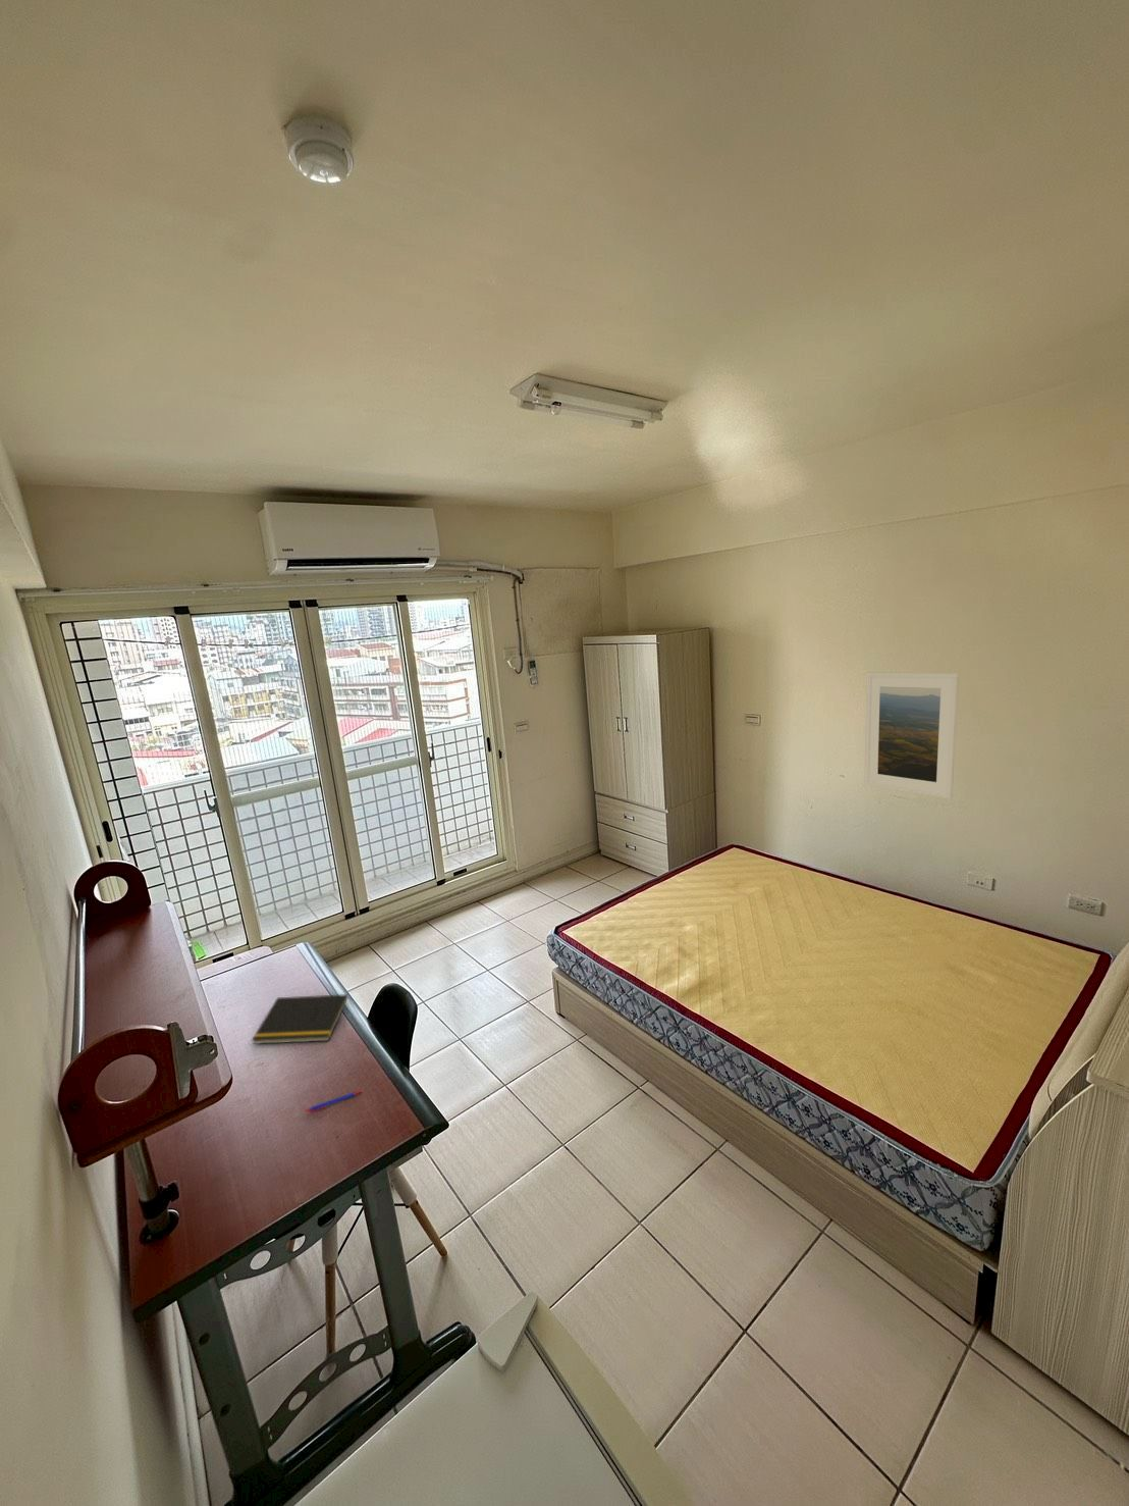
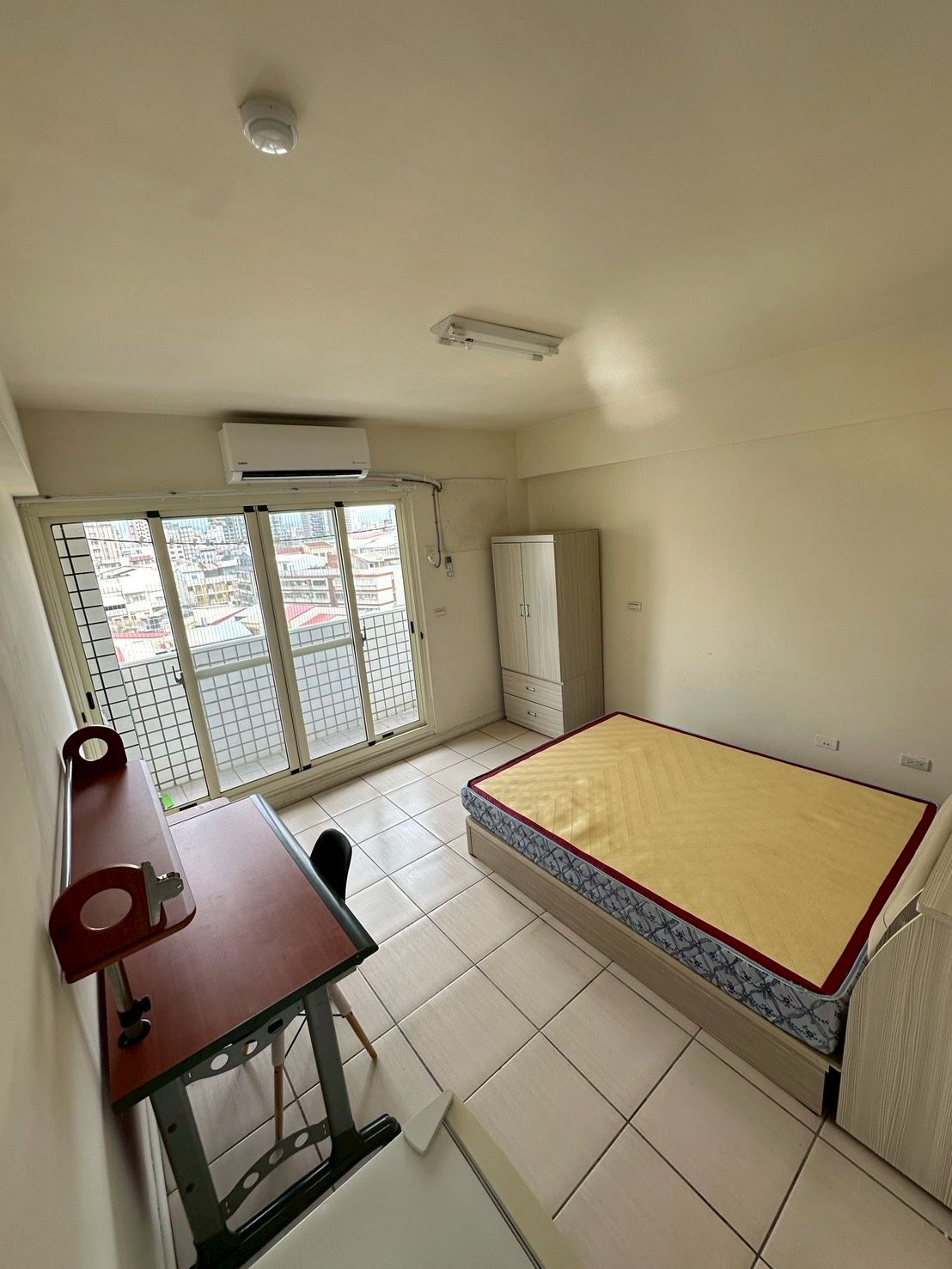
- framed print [863,671,959,800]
- pen [304,1089,364,1114]
- notepad [250,993,350,1046]
